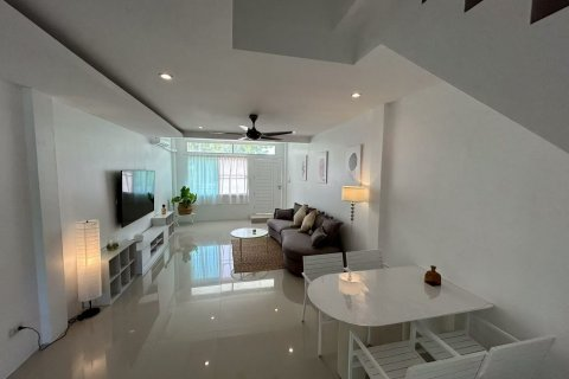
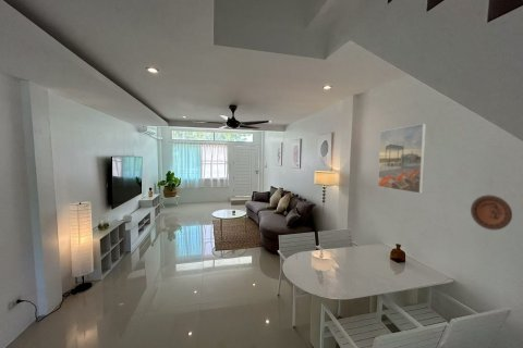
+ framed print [377,123,427,195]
+ decorative plate [470,194,513,231]
